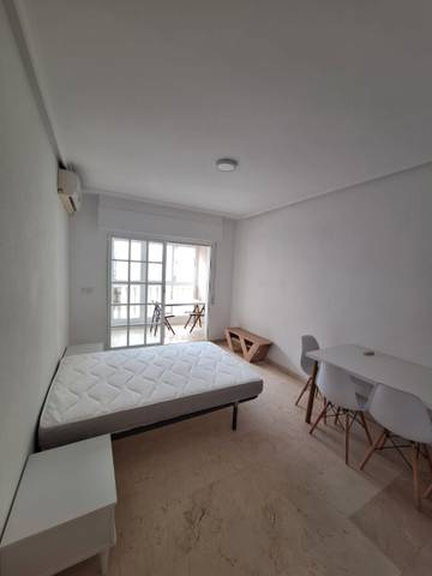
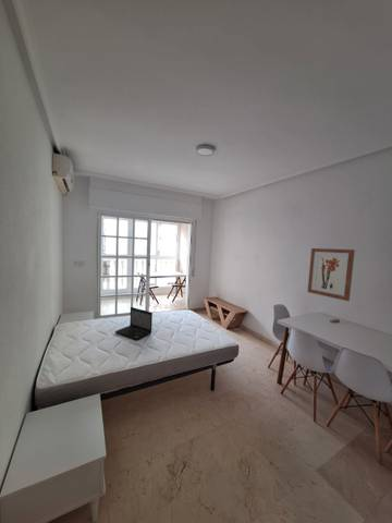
+ wall art [307,247,356,302]
+ laptop [114,306,154,341]
